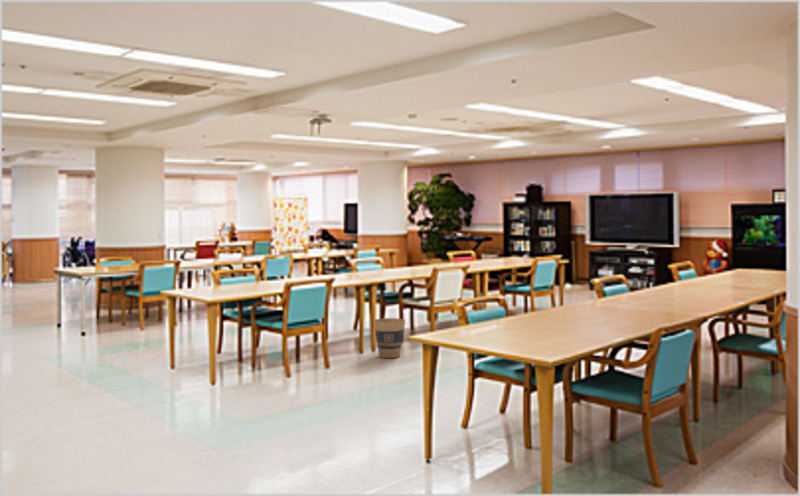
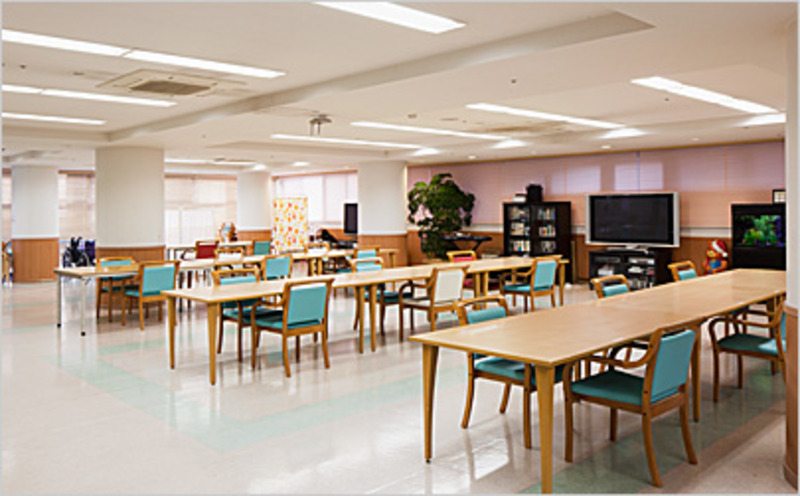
- trash can [372,317,406,359]
